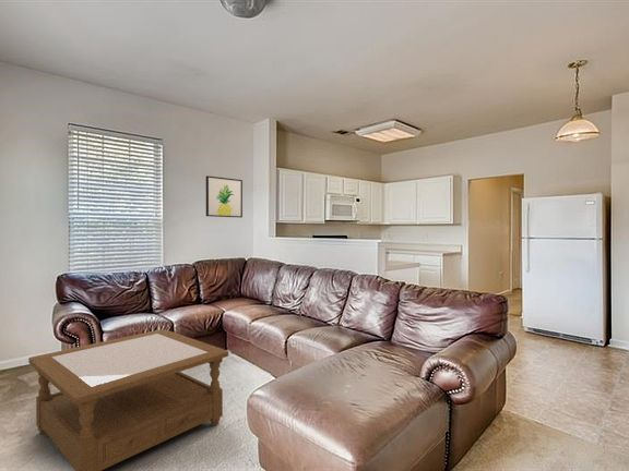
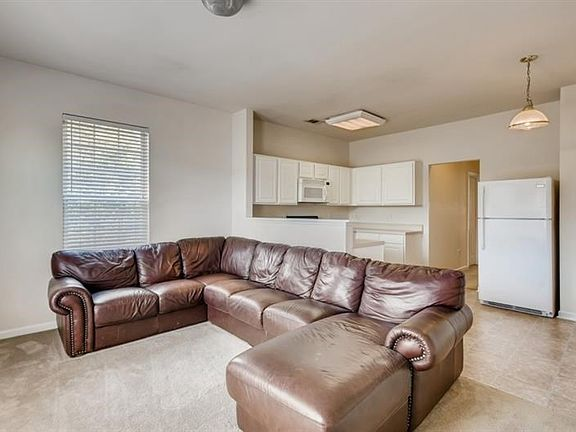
- coffee table [27,328,229,471]
- wall art [205,174,244,219]
